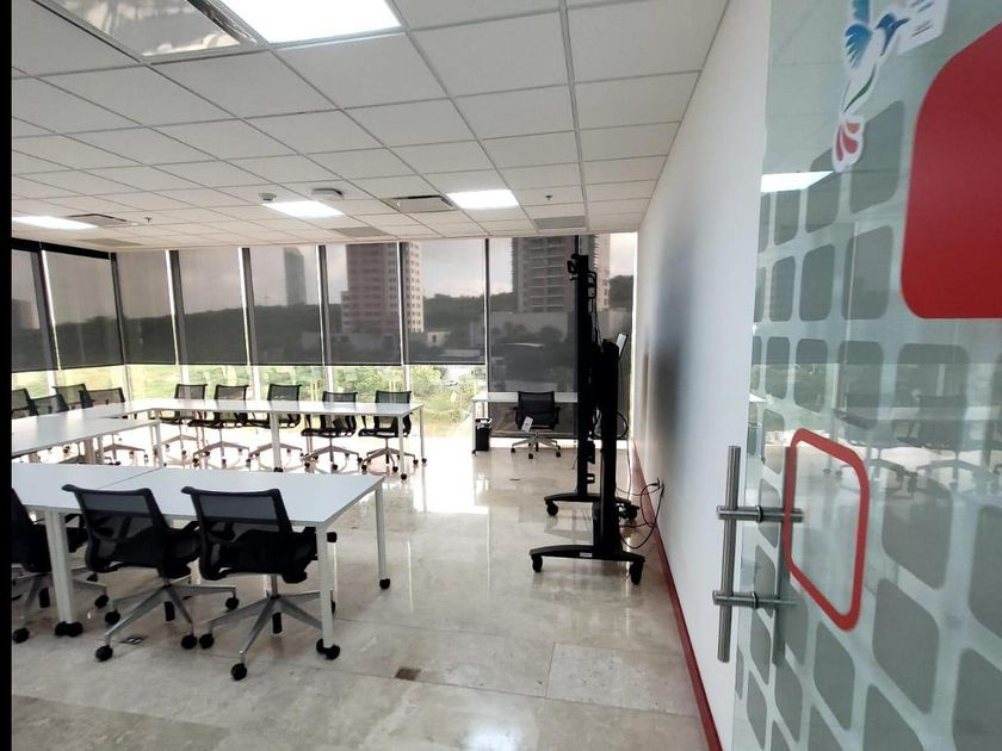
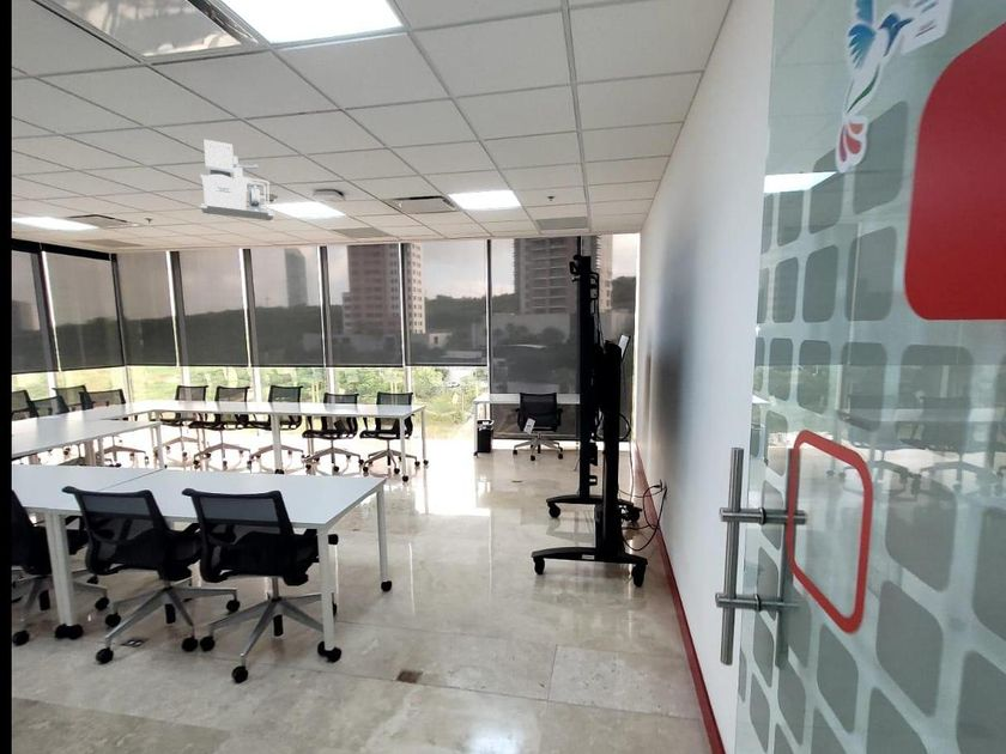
+ projector [198,139,275,224]
